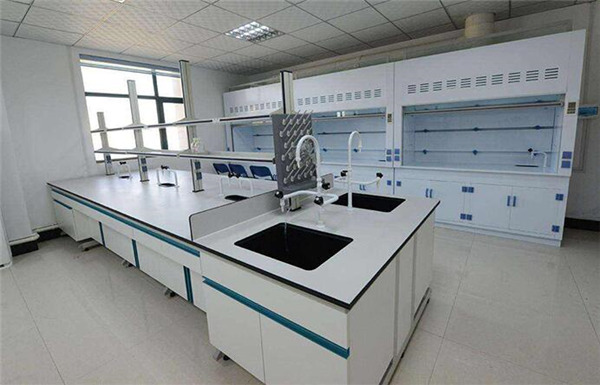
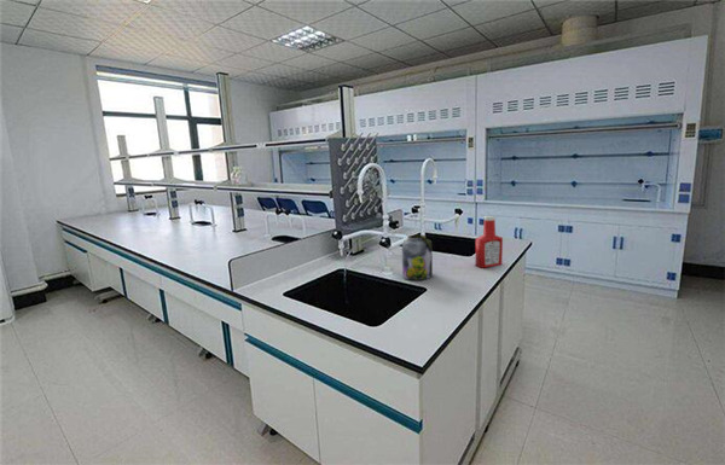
+ jar [401,234,434,281]
+ soap bottle [474,215,504,269]
